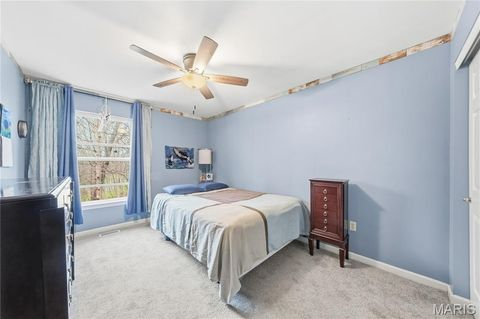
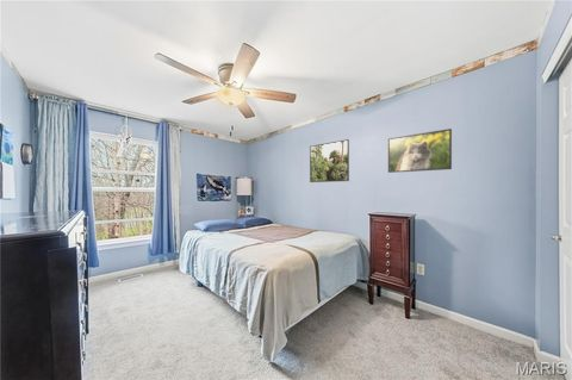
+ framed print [309,138,350,183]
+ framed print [387,127,453,174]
